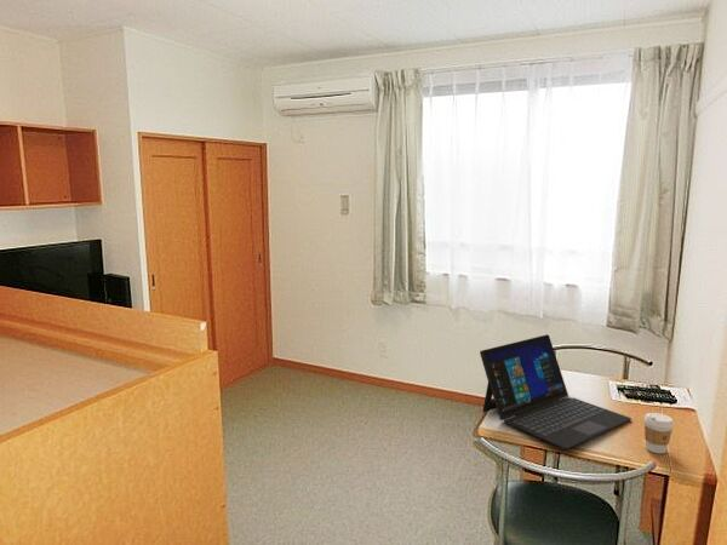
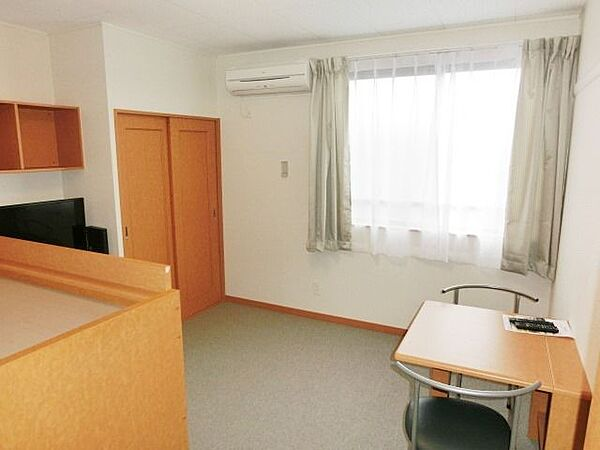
- coffee cup [643,412,675,454]
- laptop [479,333,632,451]
